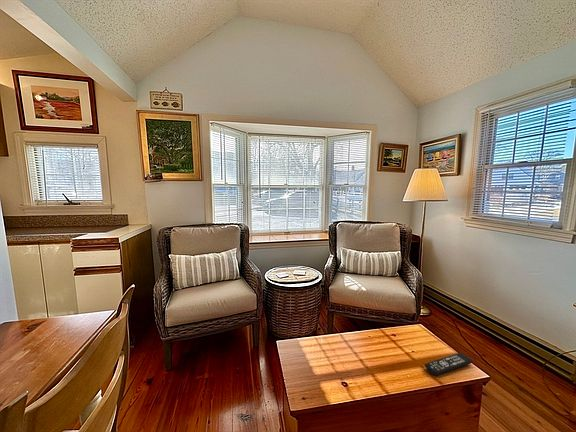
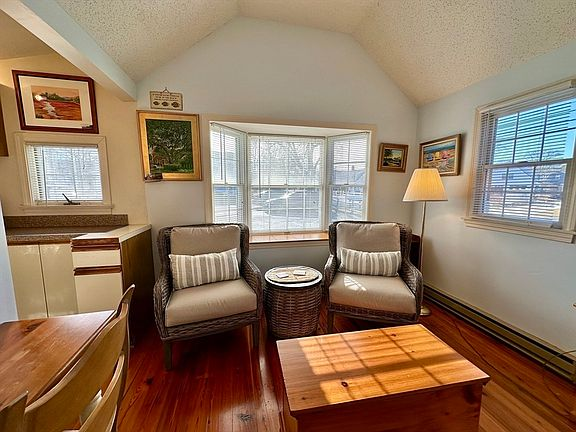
- remote control [424,352,473,376]
